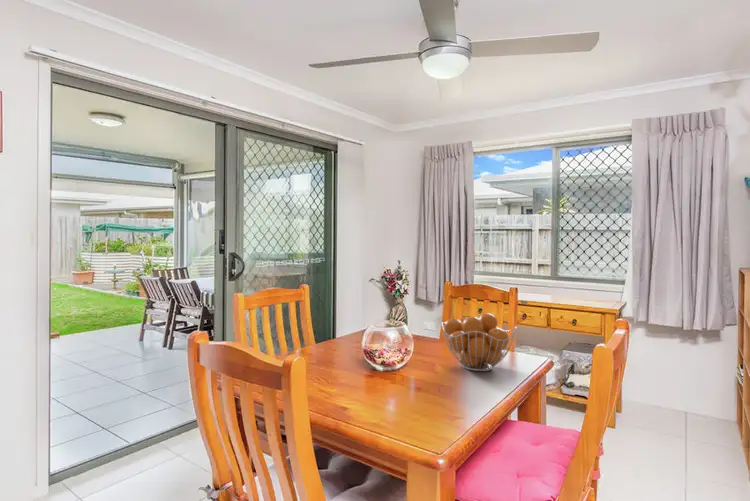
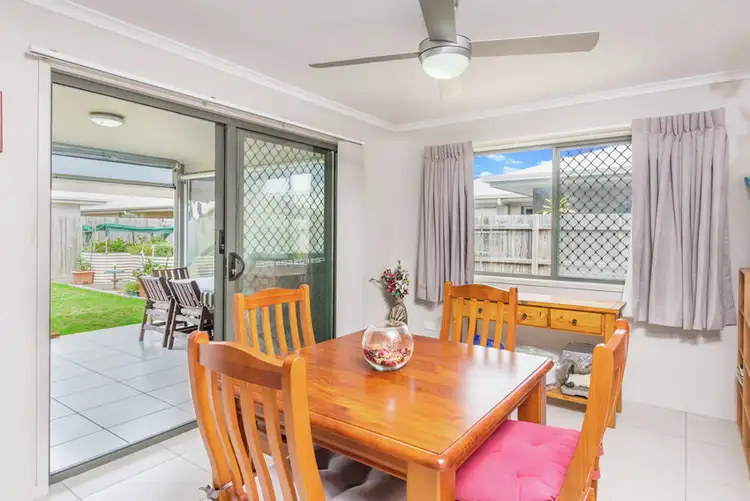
- fruit basket [441,312,517,372]
